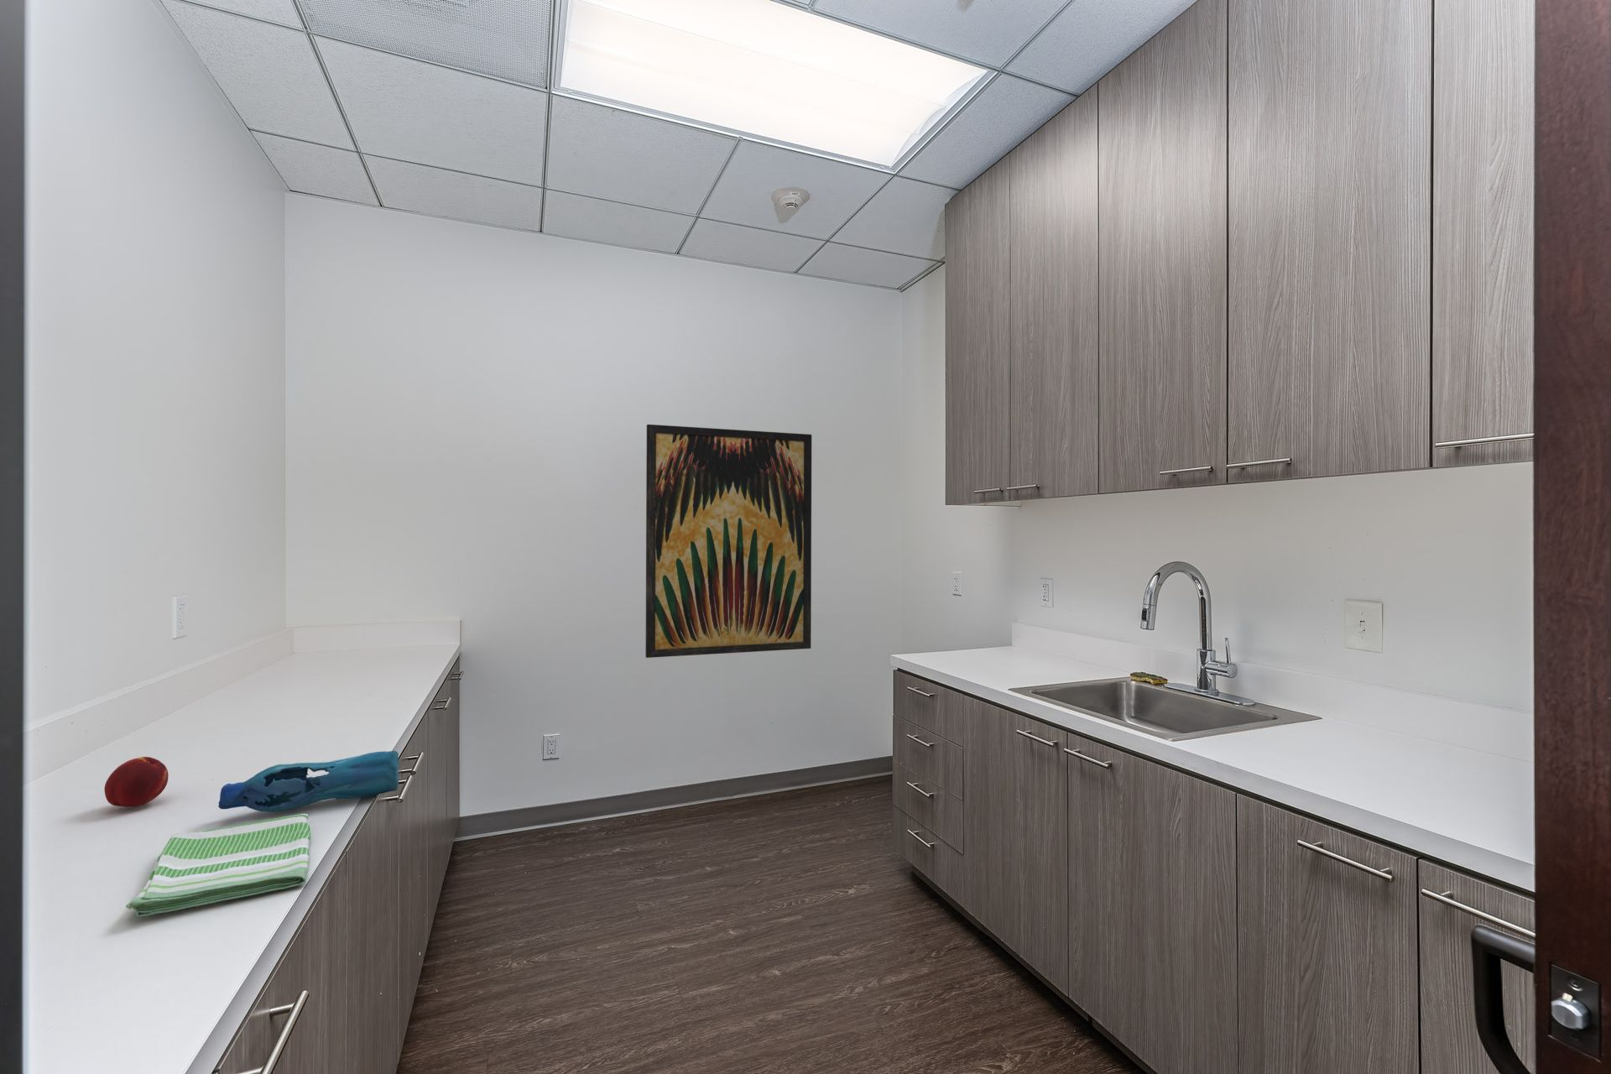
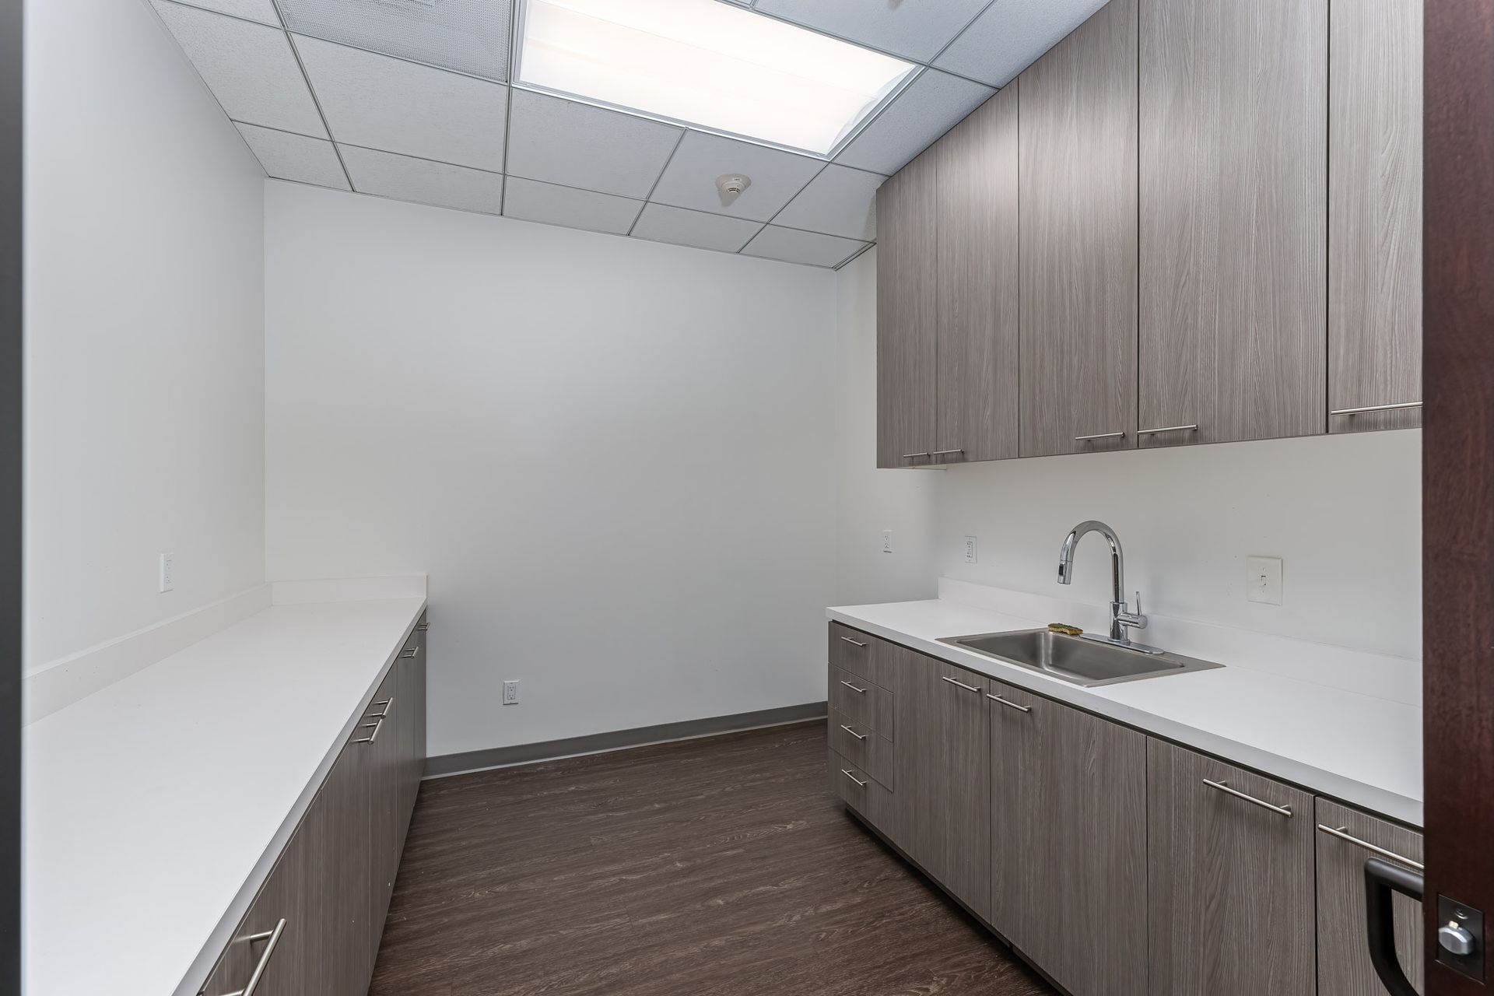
- dish towel [125,813,312,918]
- peach [104,756,169,808]
- wall art [645,423,813,658]
- bottle [217,750,399,813]
